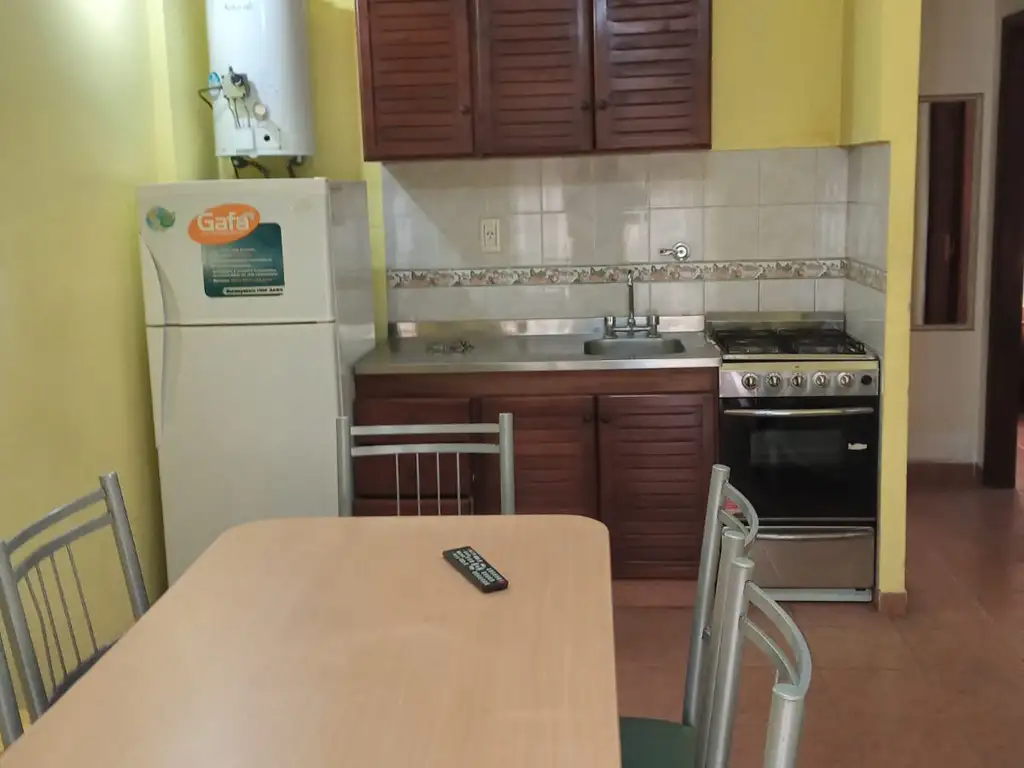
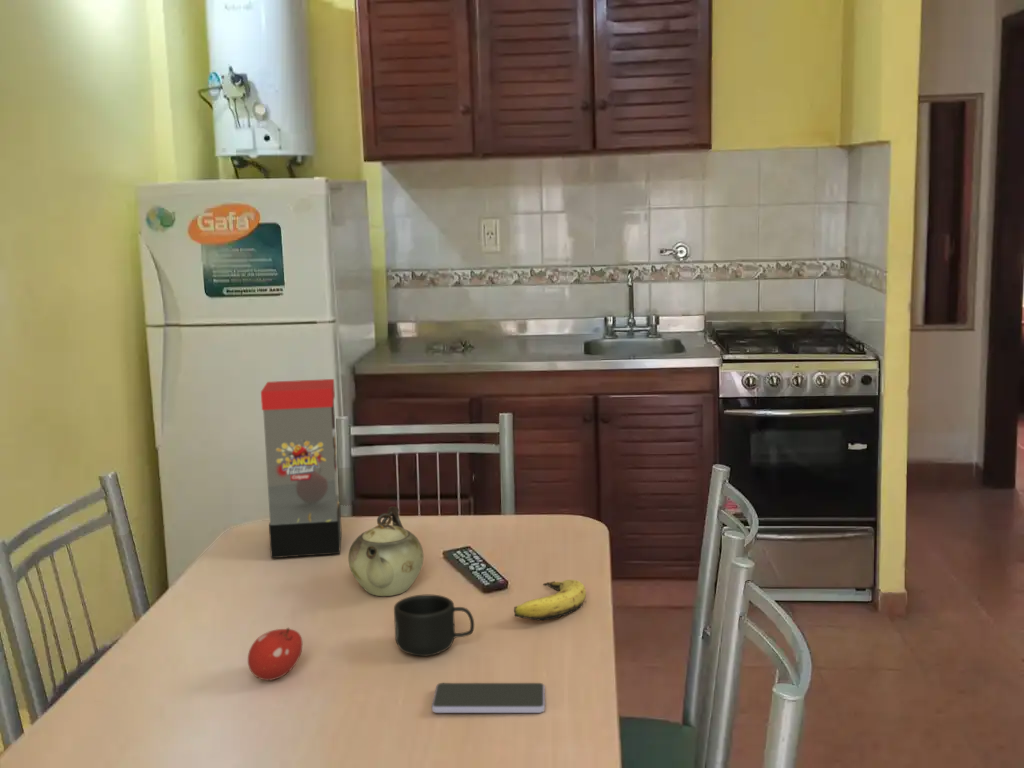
+ mug [393,594,475,657]
+ teapot [348,506,425,597]
+ fruit [247,627,303,681]
+ banana [513,579,587,621]
+ smartphone [431,682,546,714]
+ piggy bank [260,378,343,559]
